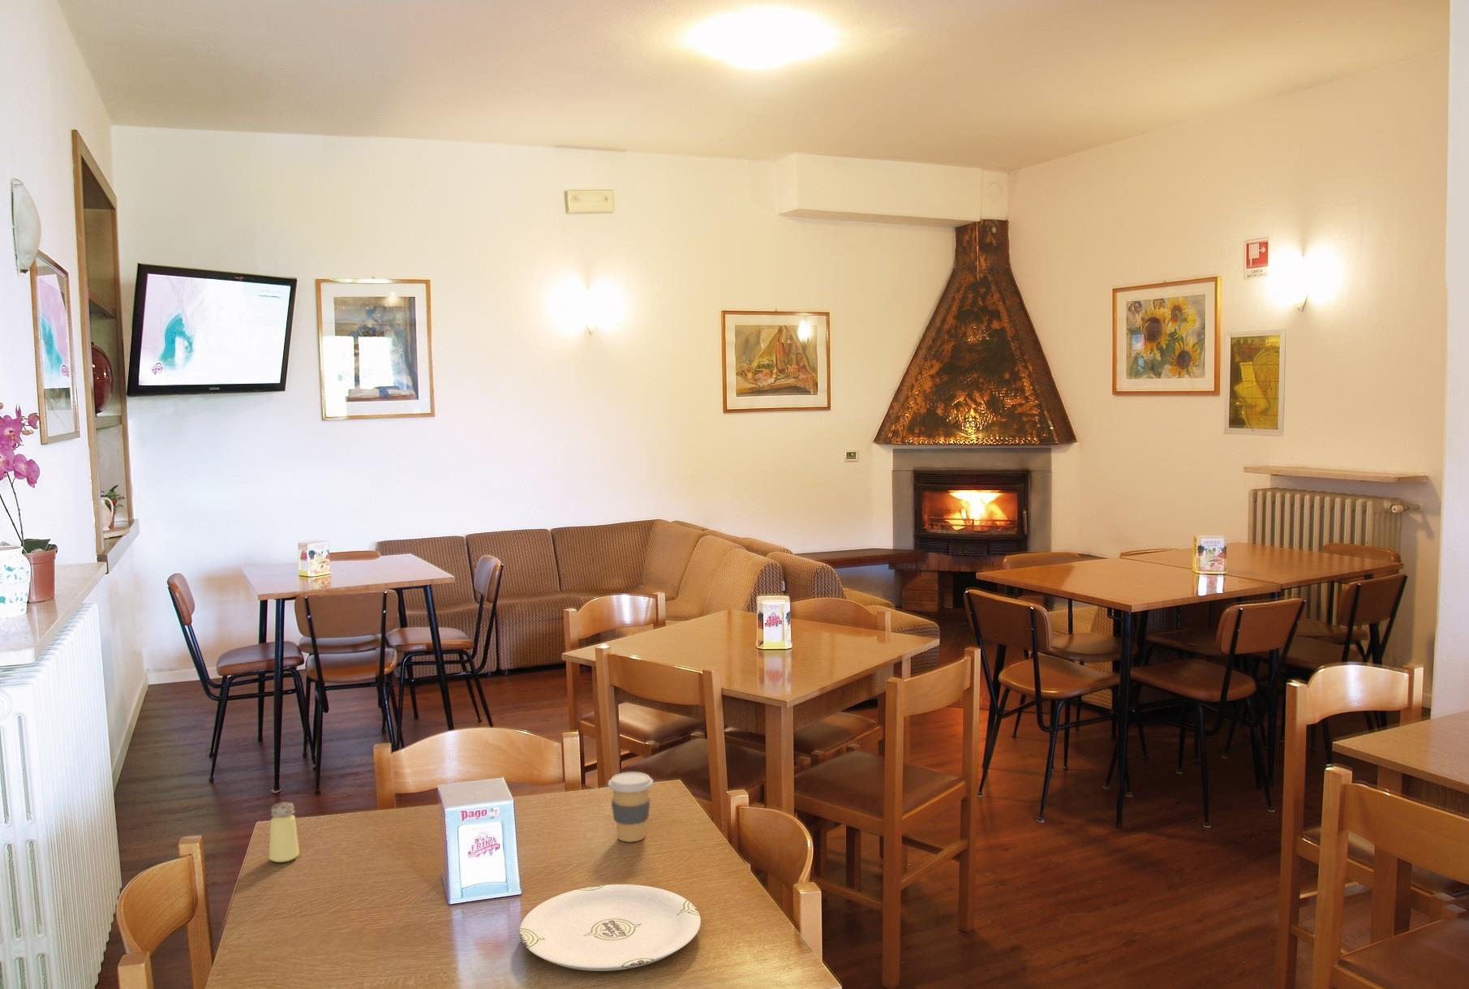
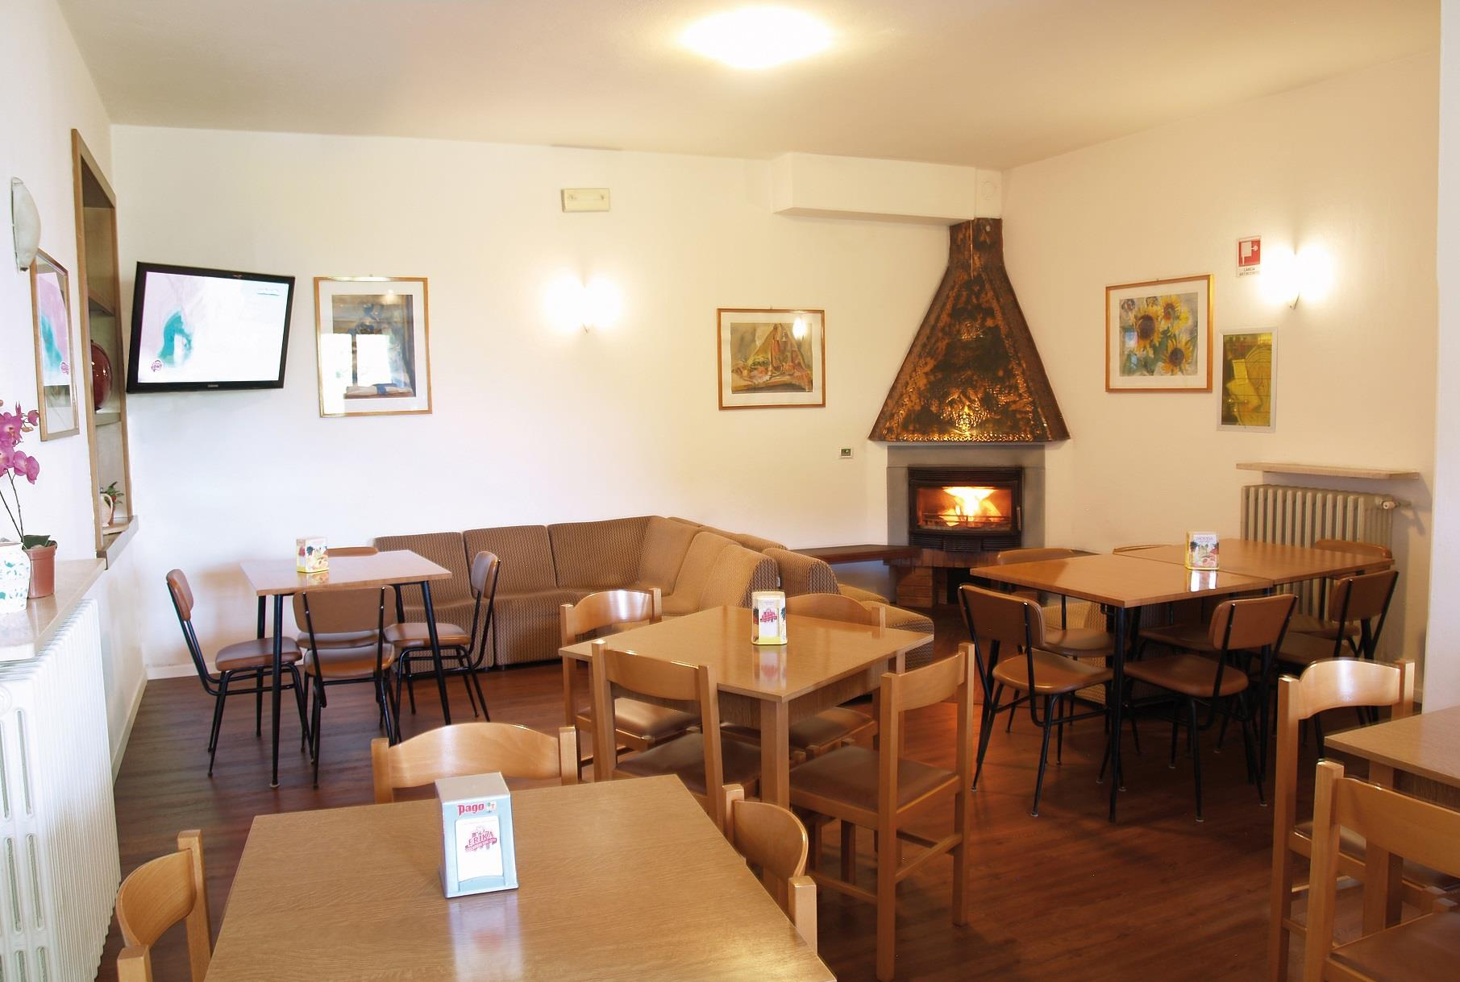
- coffee cup [607,772,653,843]
- plate [519,883,702,972]
- saltshaker [268,800,300,863]
